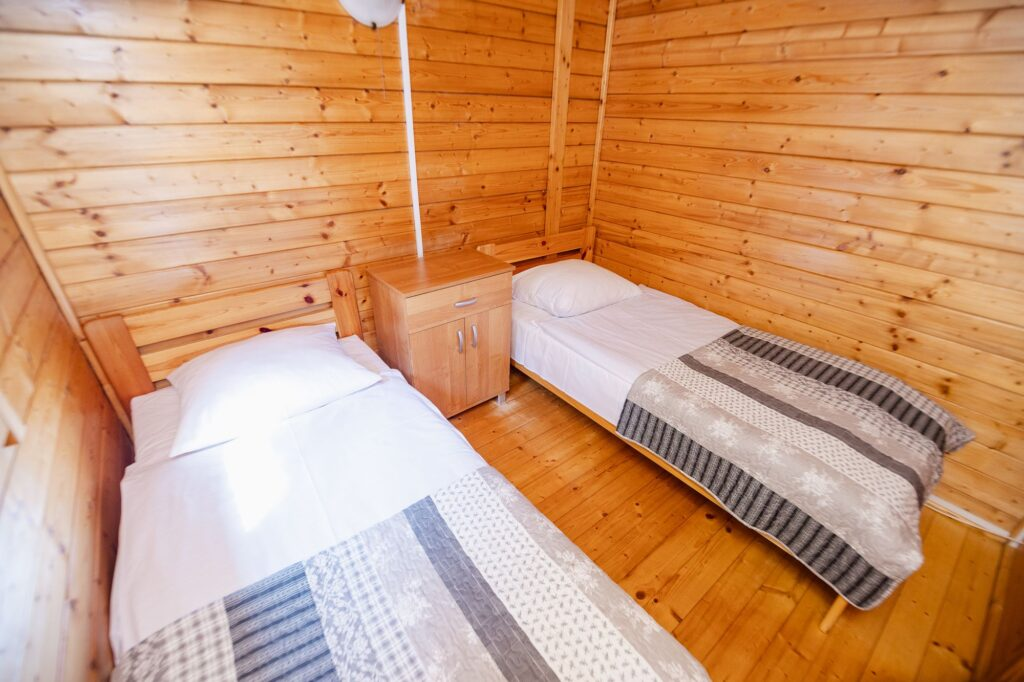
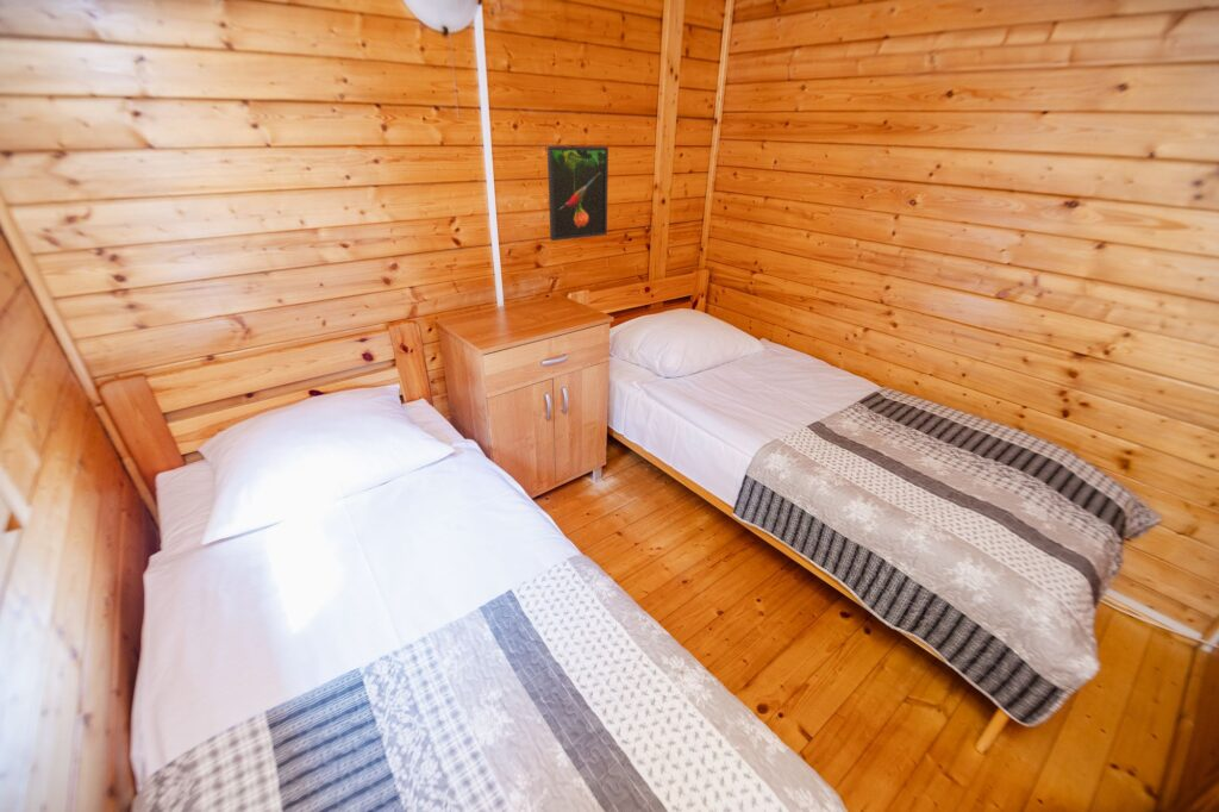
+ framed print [546,145,610,242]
